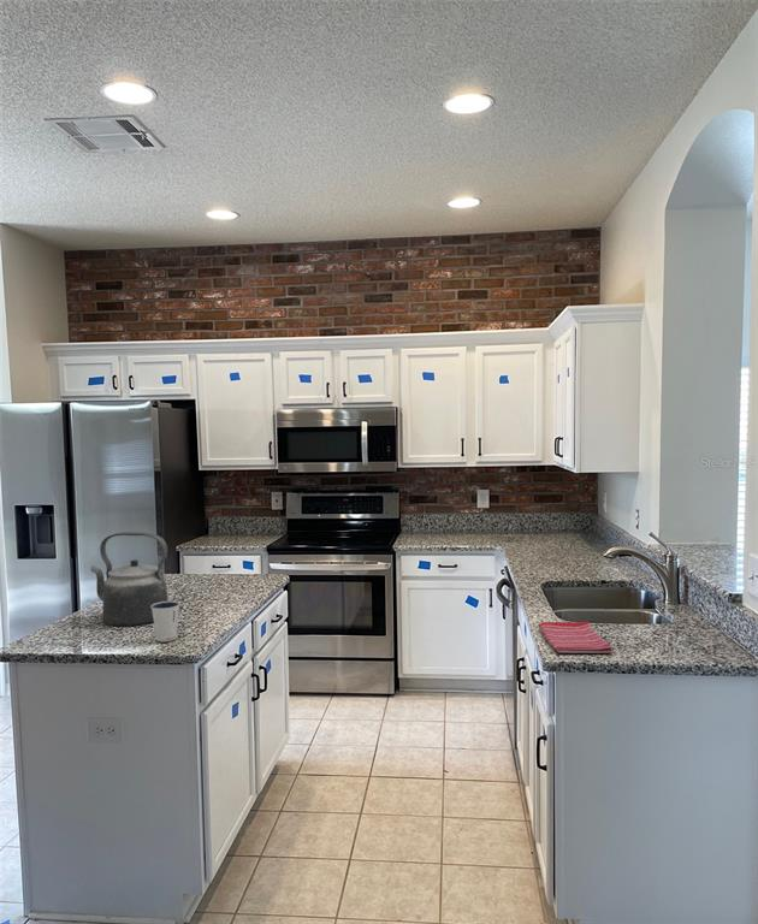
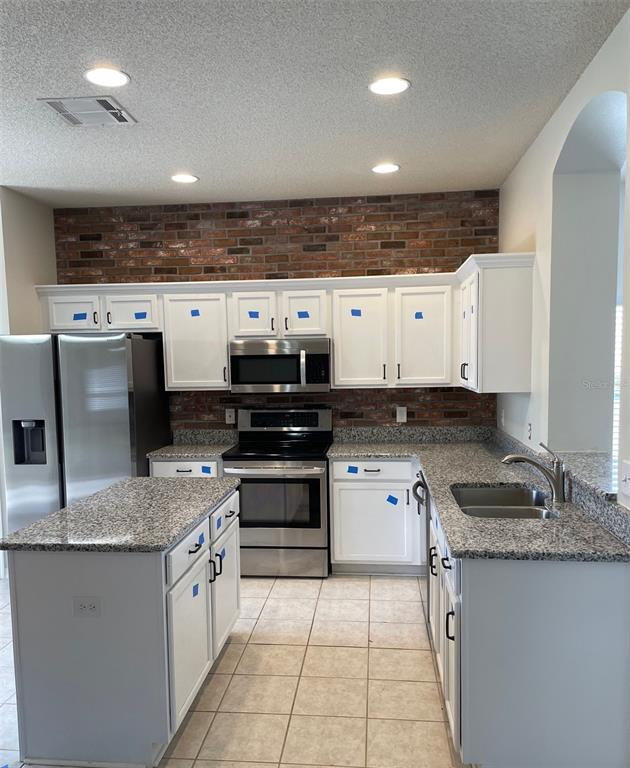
- dish towel [537,620,614,654]
- dixie cup [150,600,180,642]
- kettle [90,531,168,627]
